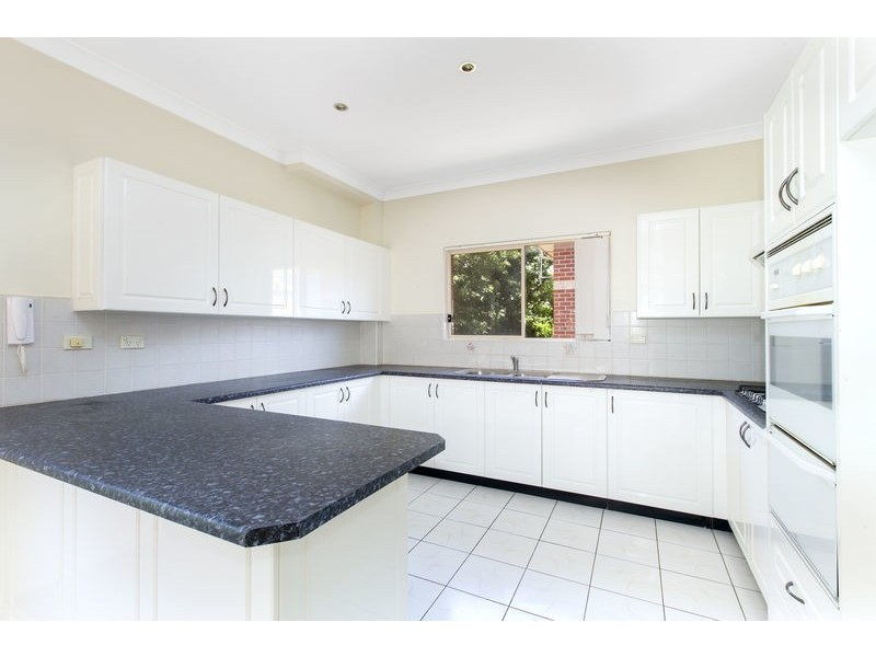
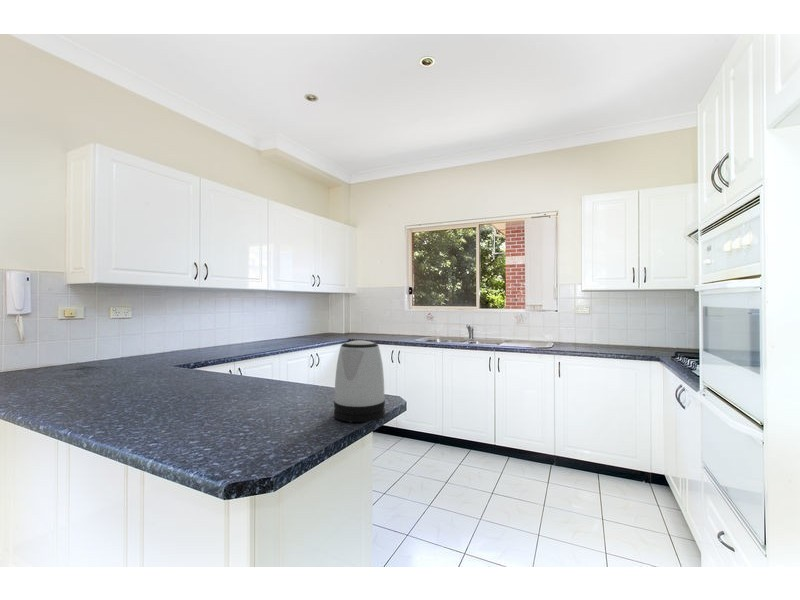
+ kettle [333,339,386,423]
